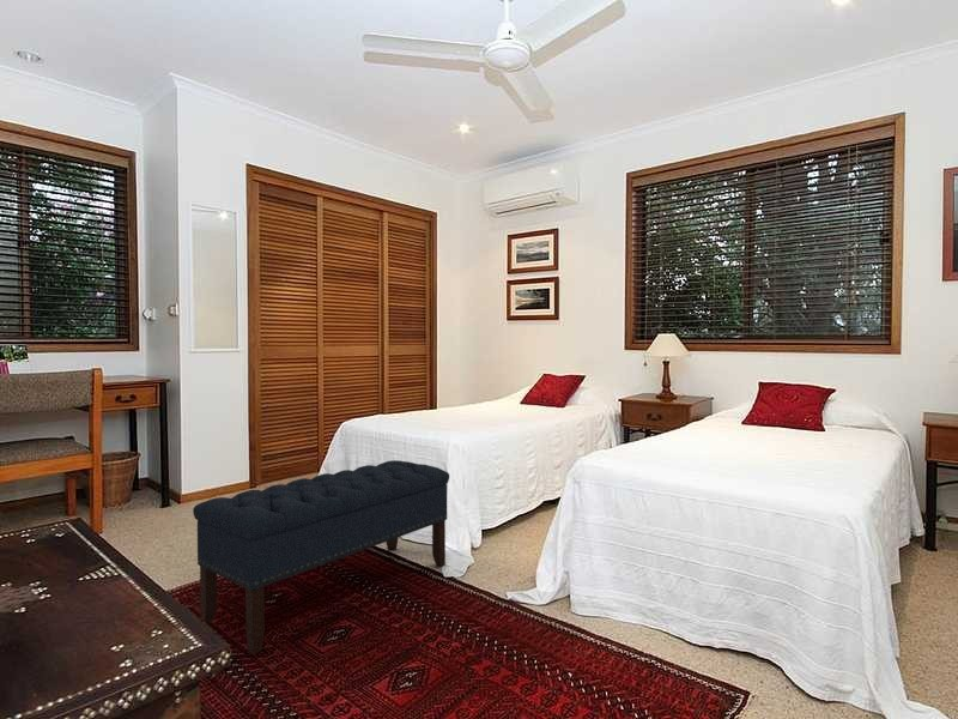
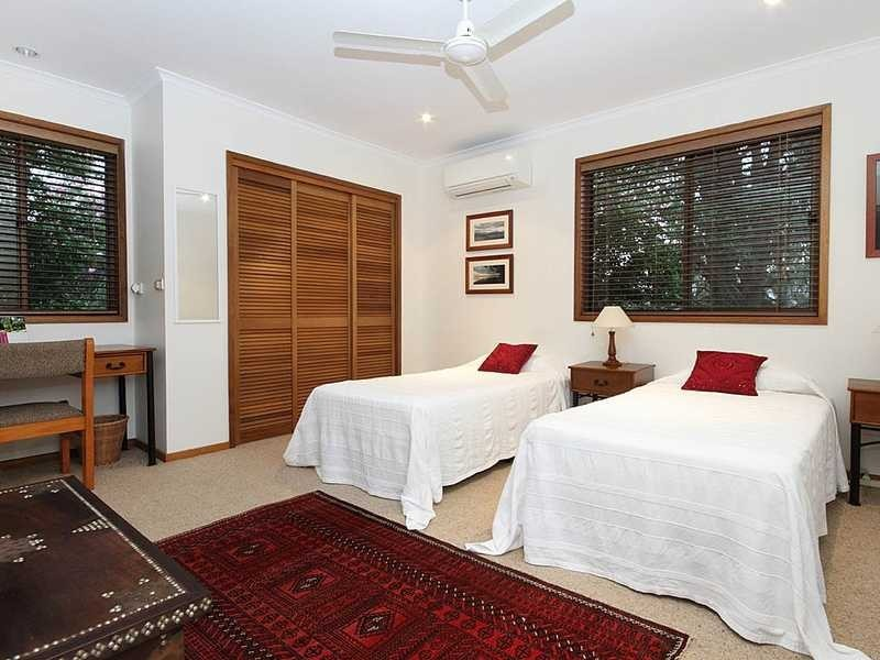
- bench [192,459,450,655]
